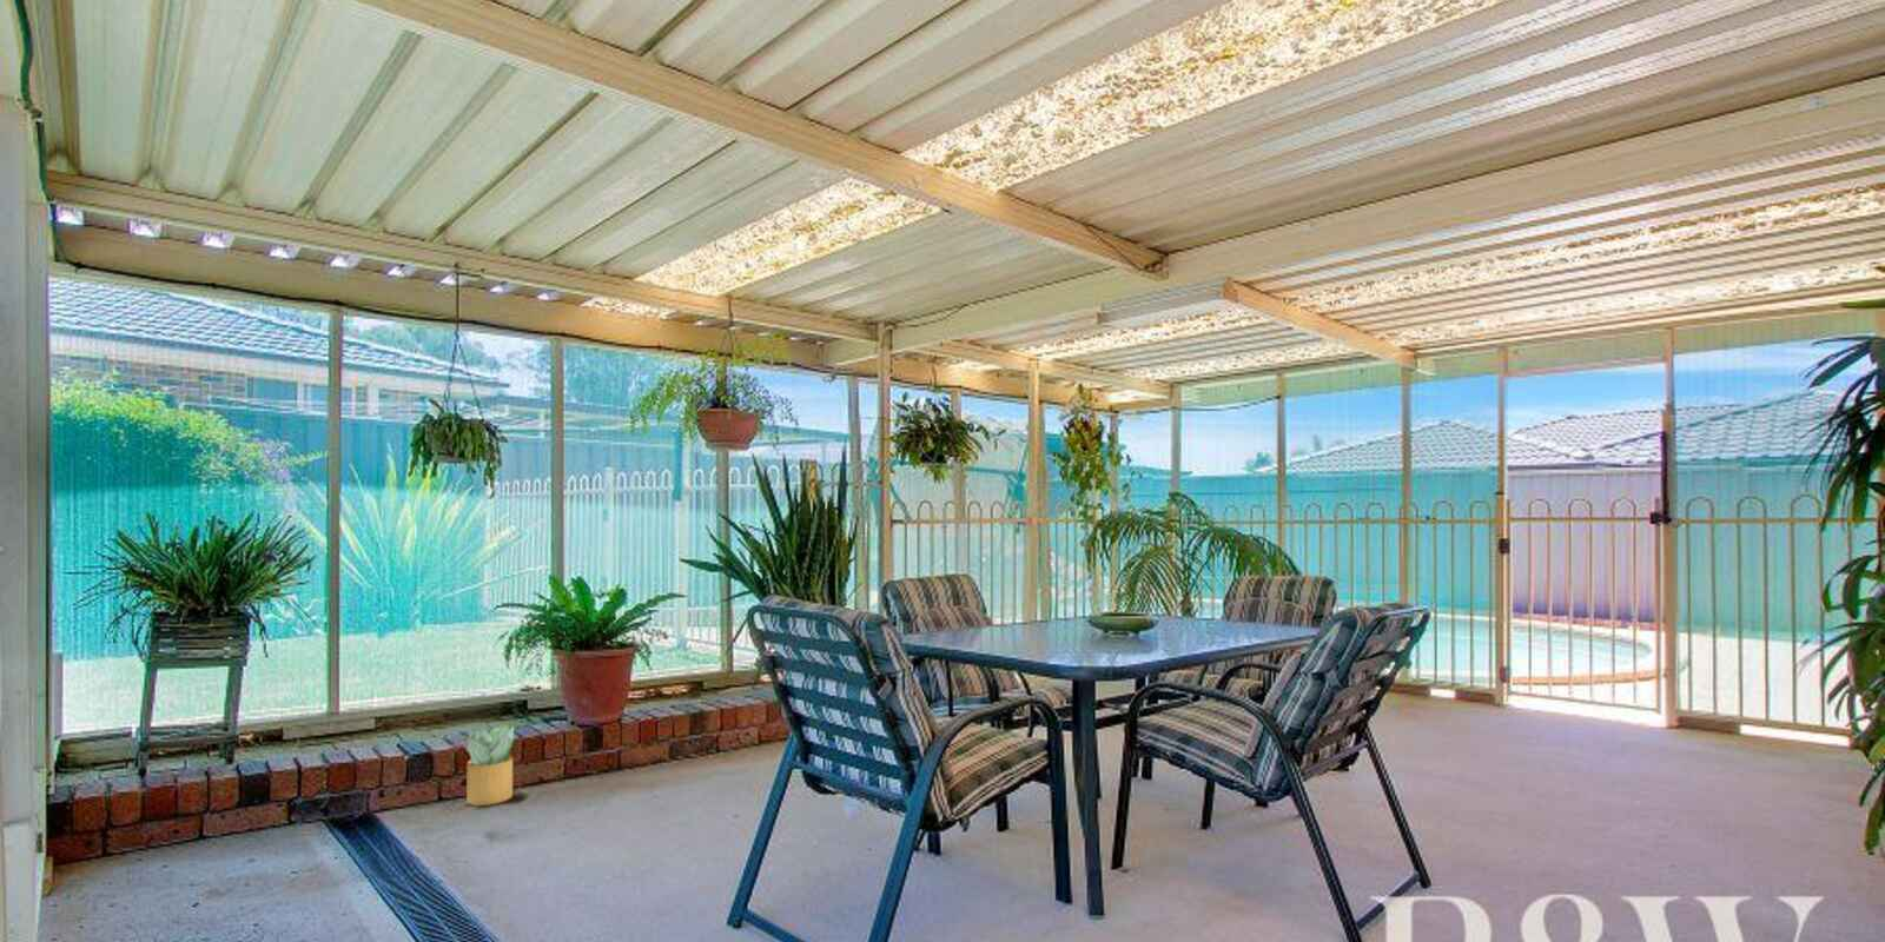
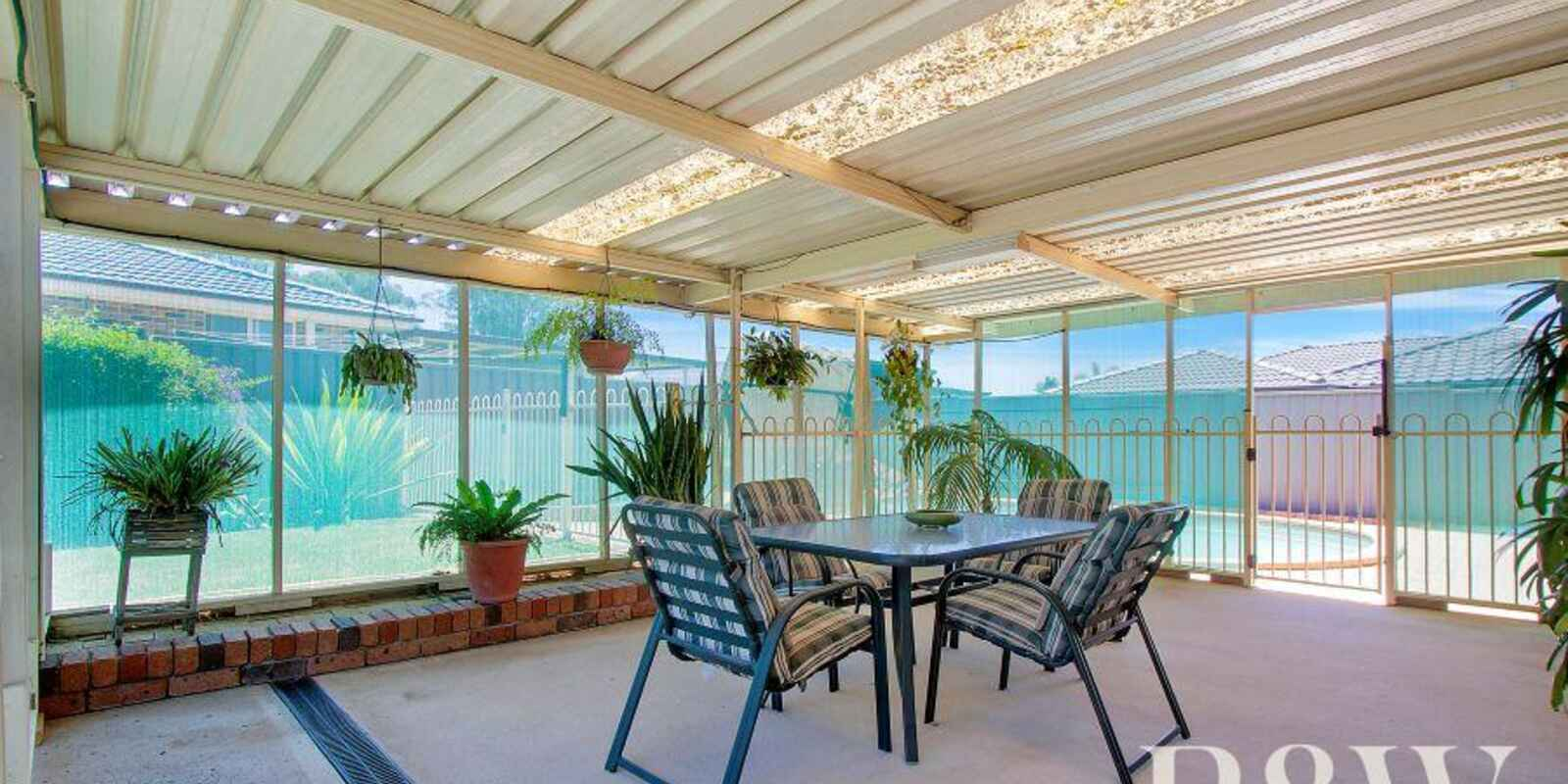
- potted plant [457,725,515,806]
